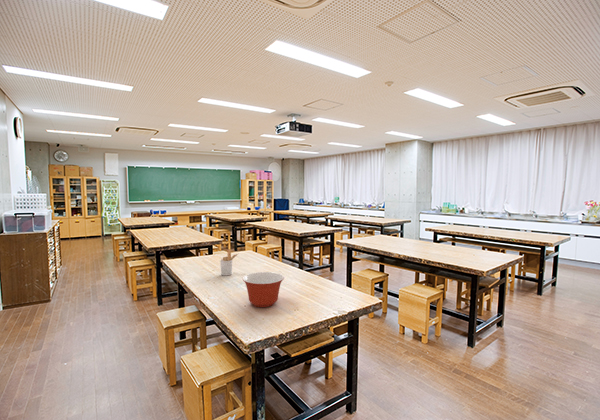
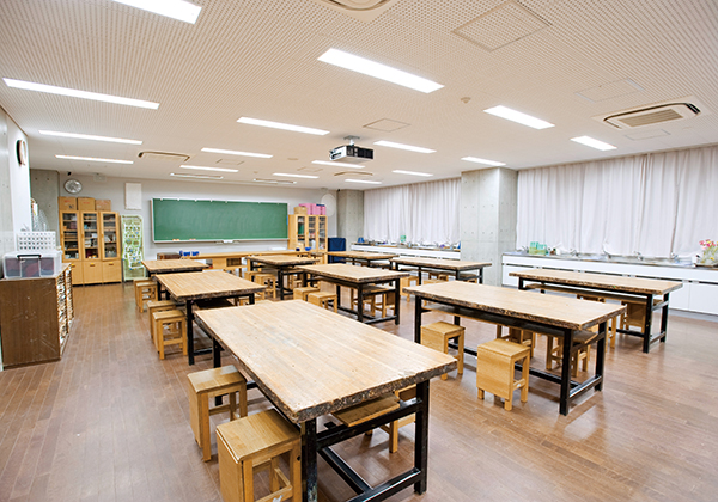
- utensil holder [219,250,239,277]
- mixing bowl [242,271,285,308]
